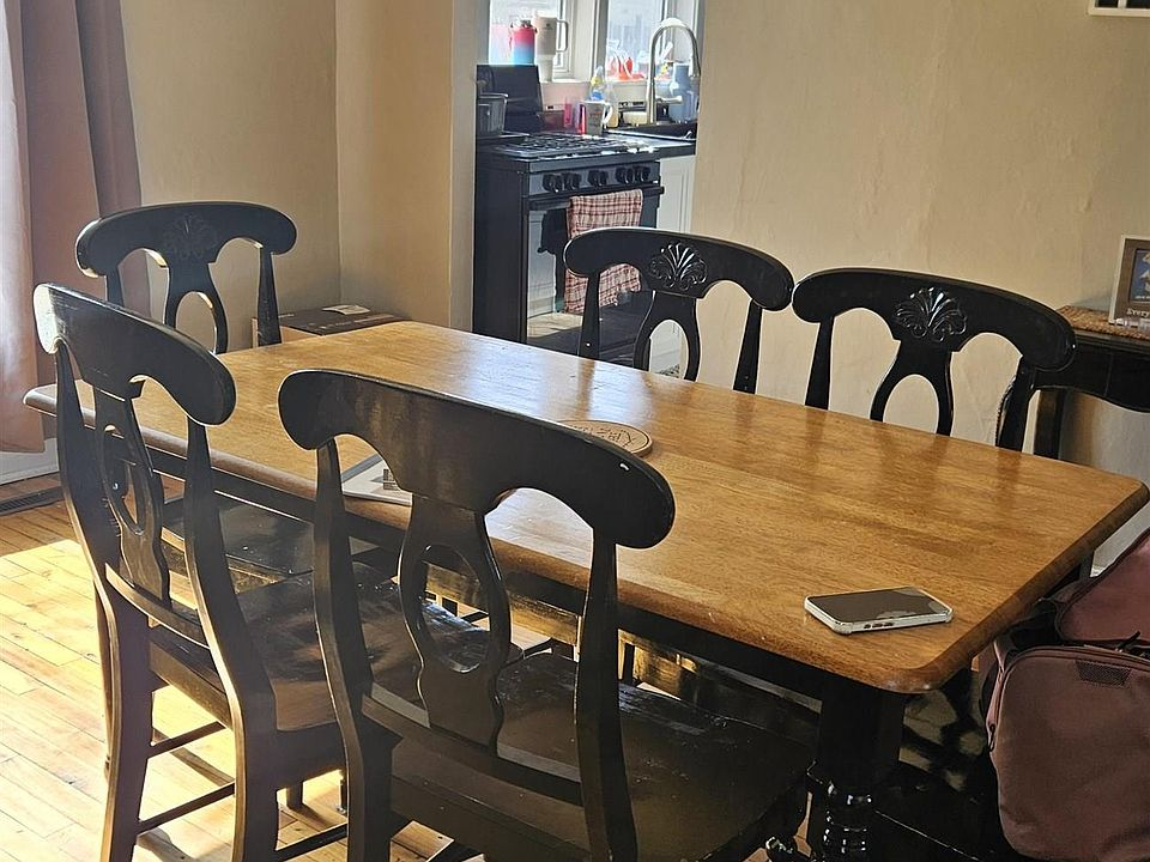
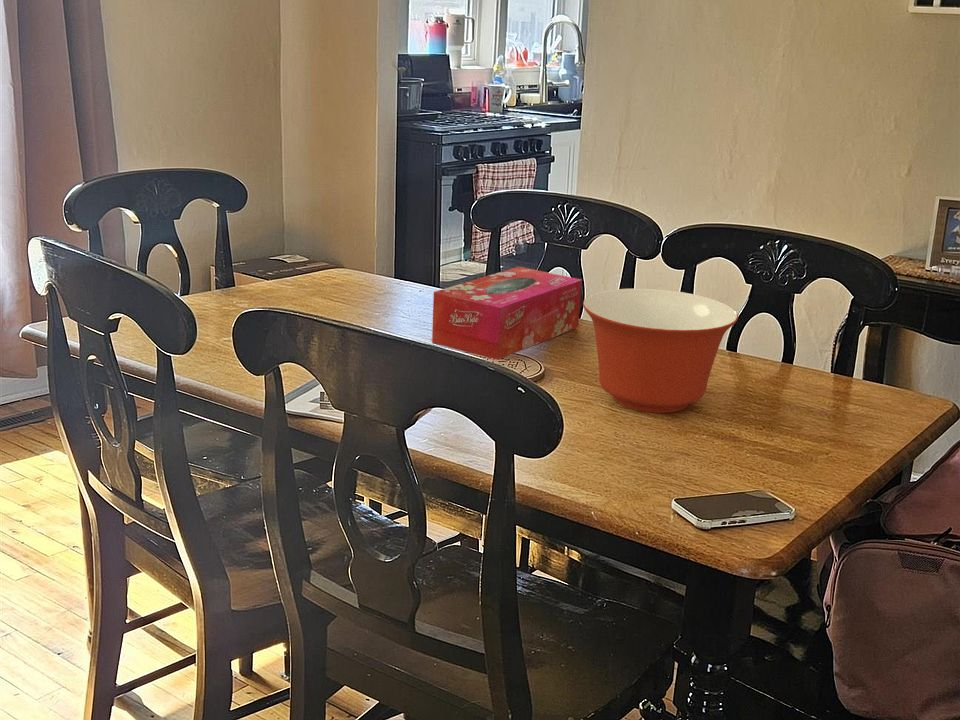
+ tissue box [431,266,583,360]
+ mixing bowl [582,288,739,414]
